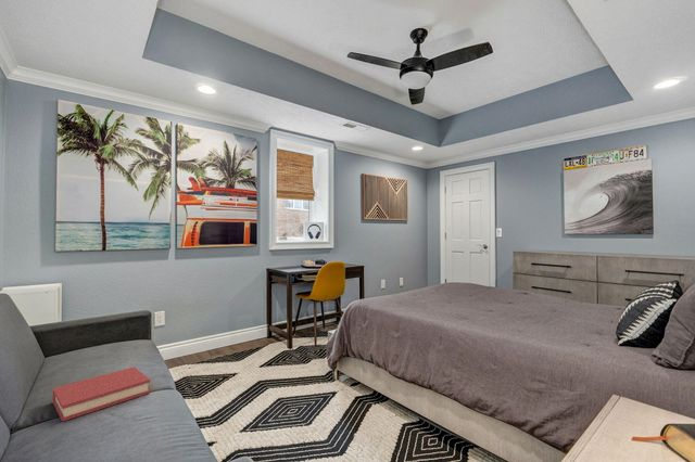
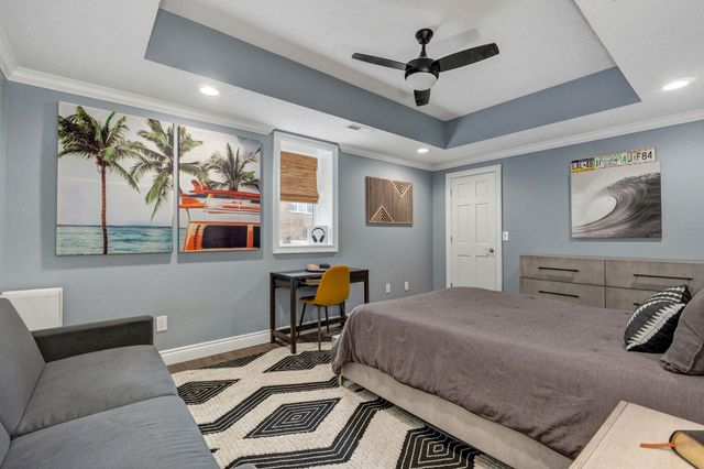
- hardback book [51,365,151,423]
